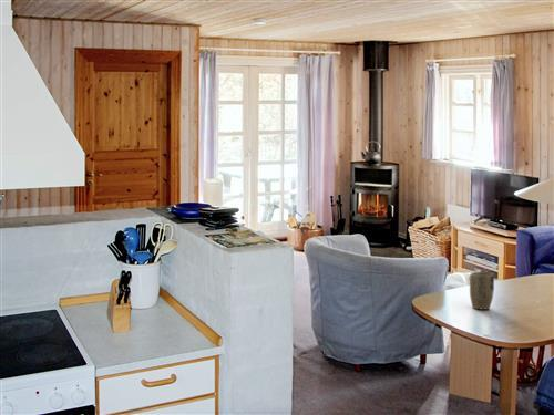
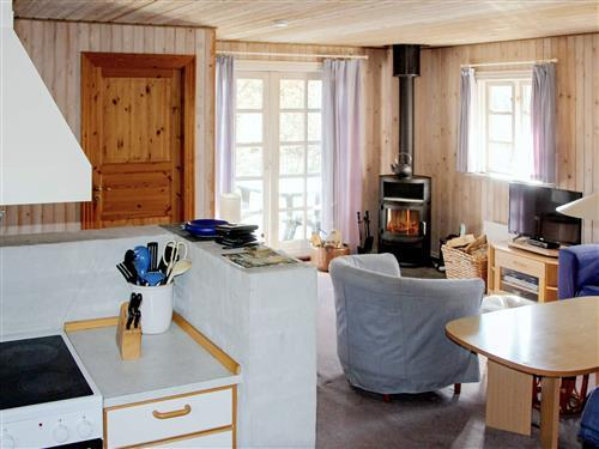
- plant pot [469,271,495,311]
